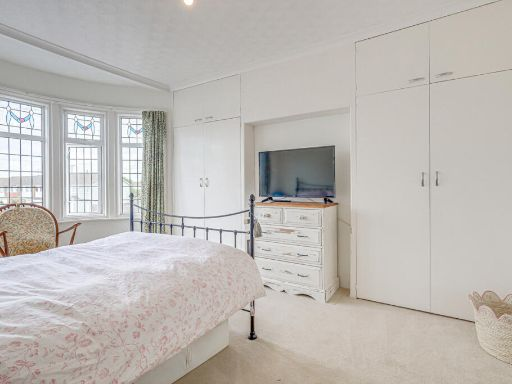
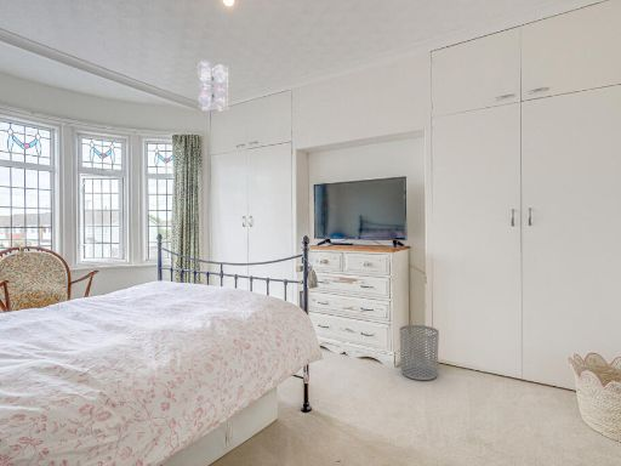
+ ceiling light [195,59,230,114]
+ waste bin [398,324,440,381]
